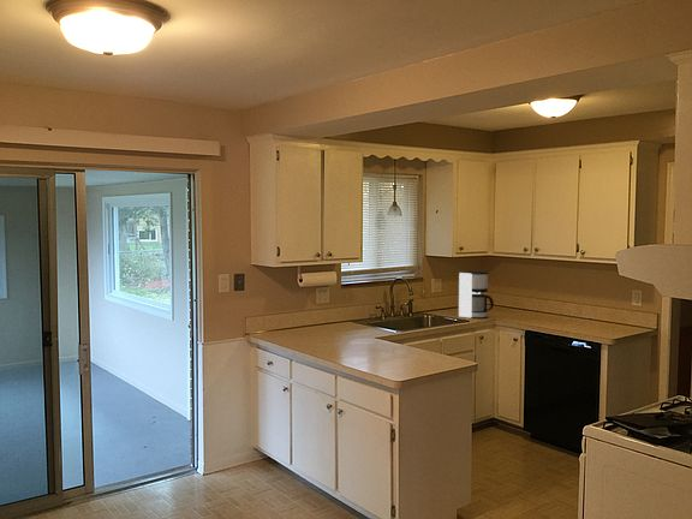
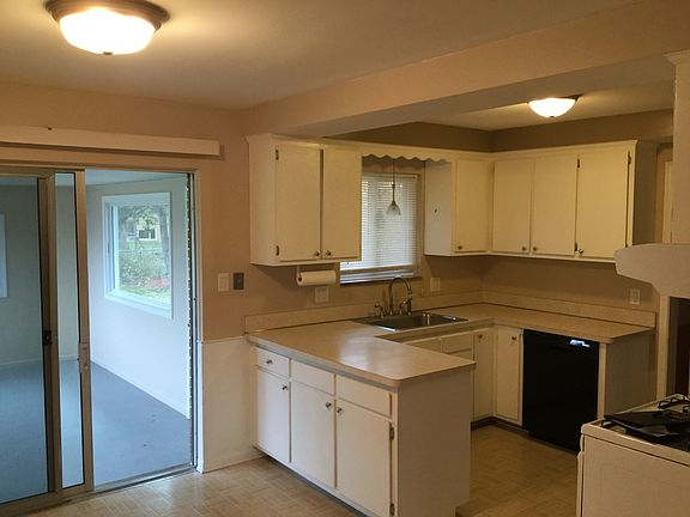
- coffee maker [458,270,495,320]
